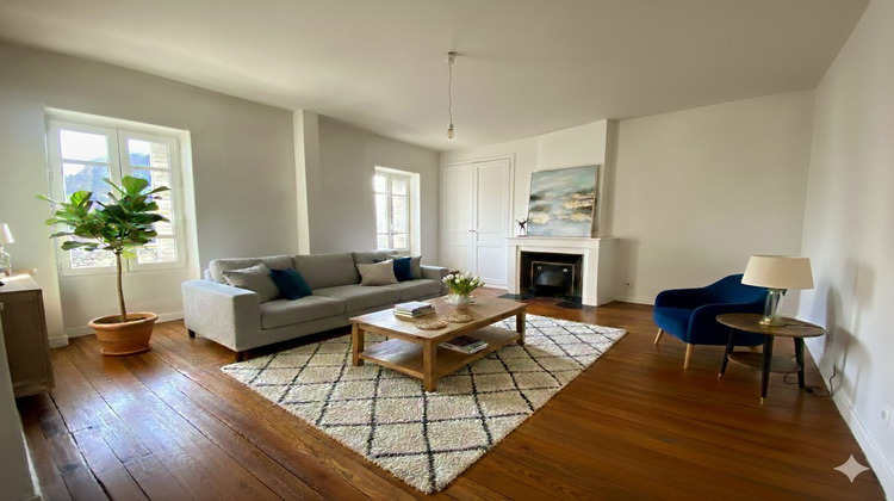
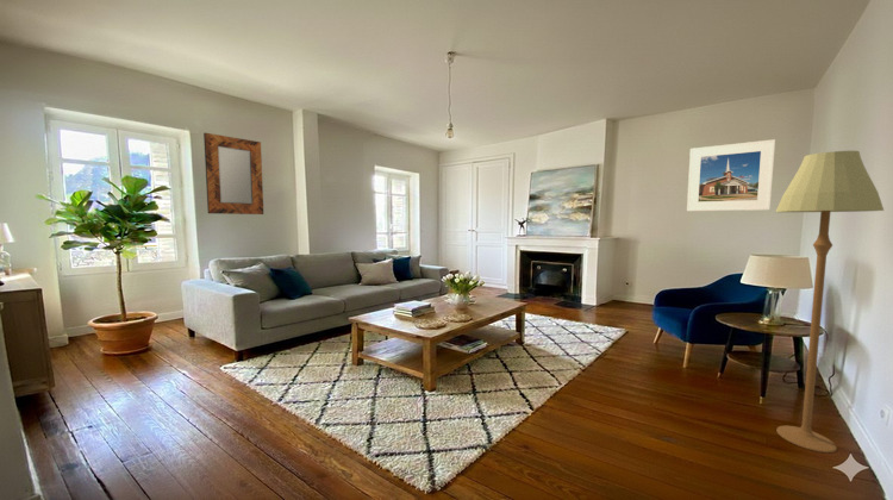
+ floor lamp [775,150,885,454]
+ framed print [686,138,776,212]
+ home mirror [202,132,264,215]
